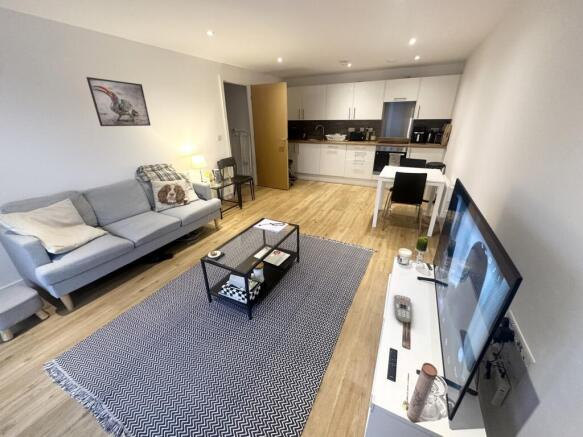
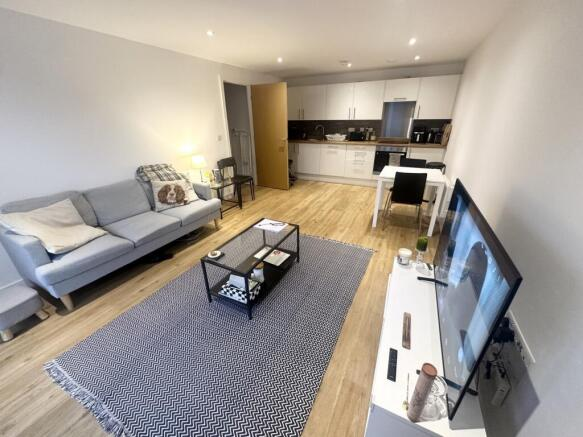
- remote control [393,294,412,323]
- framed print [86,76,152,127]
